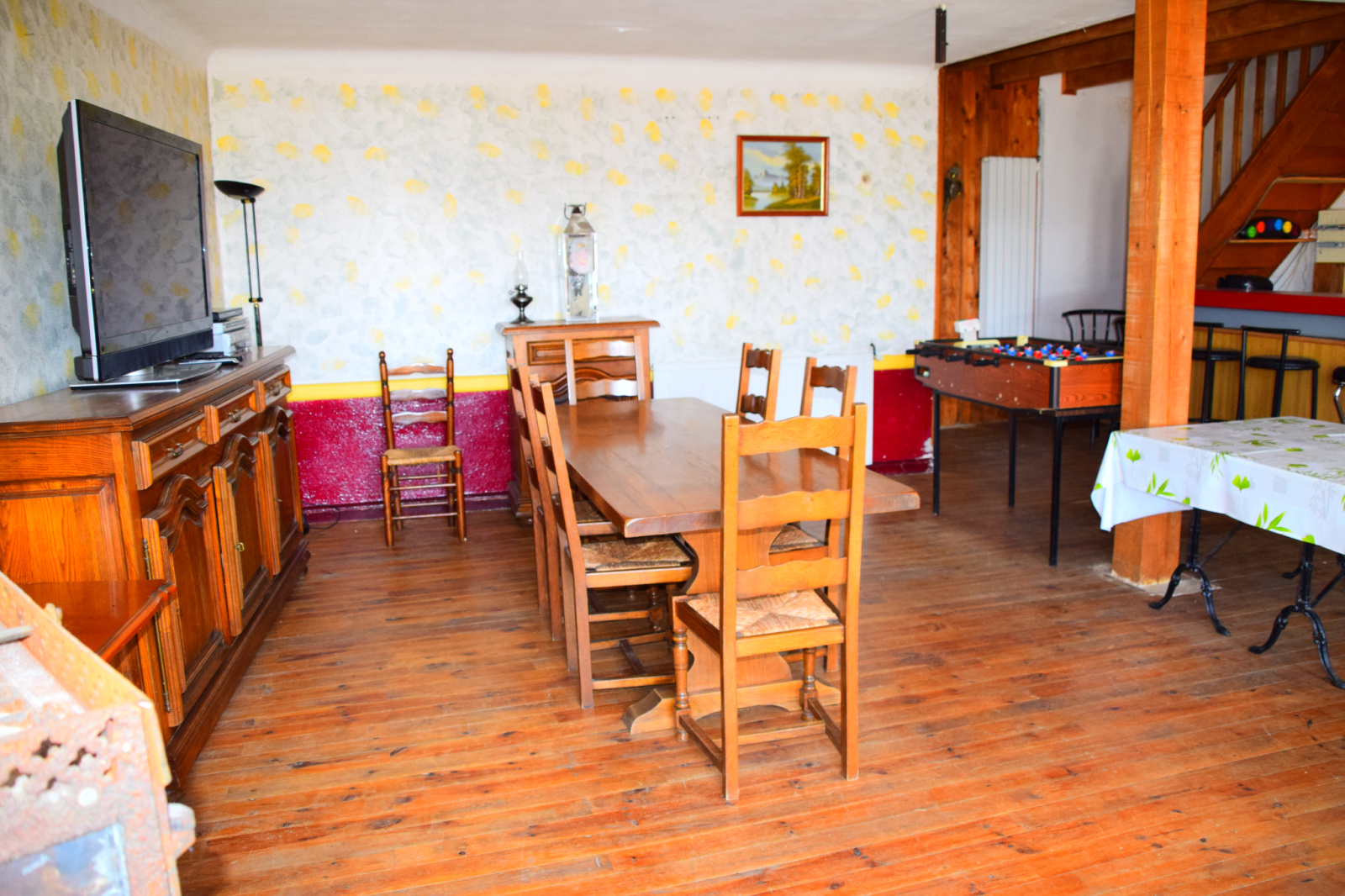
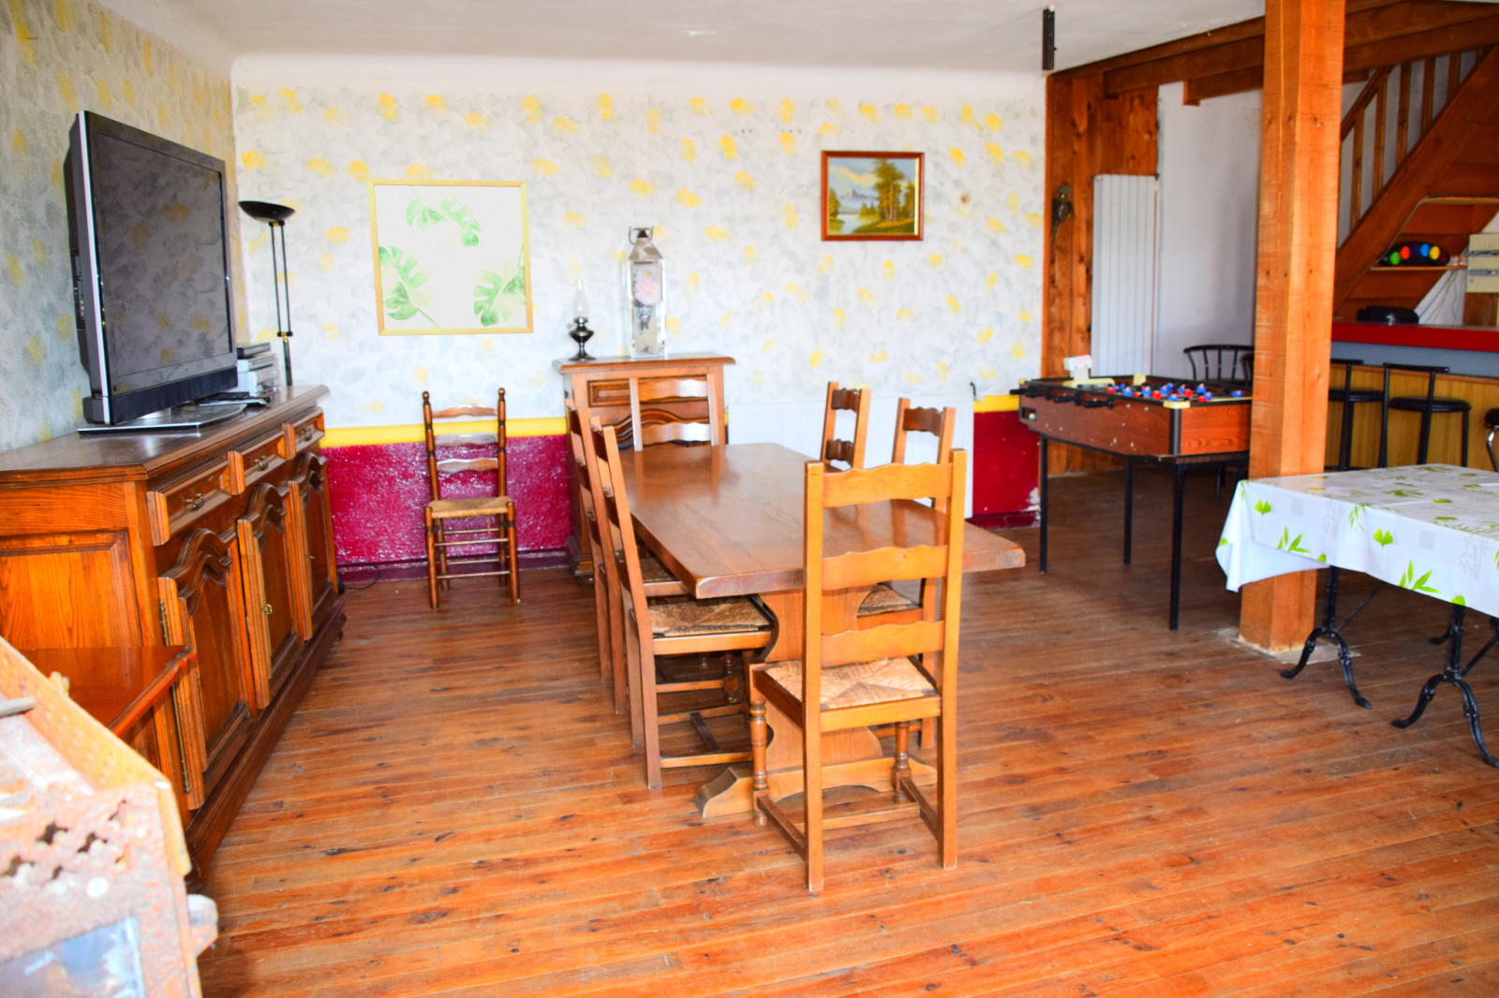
+ wall art [367,177,535,337]
